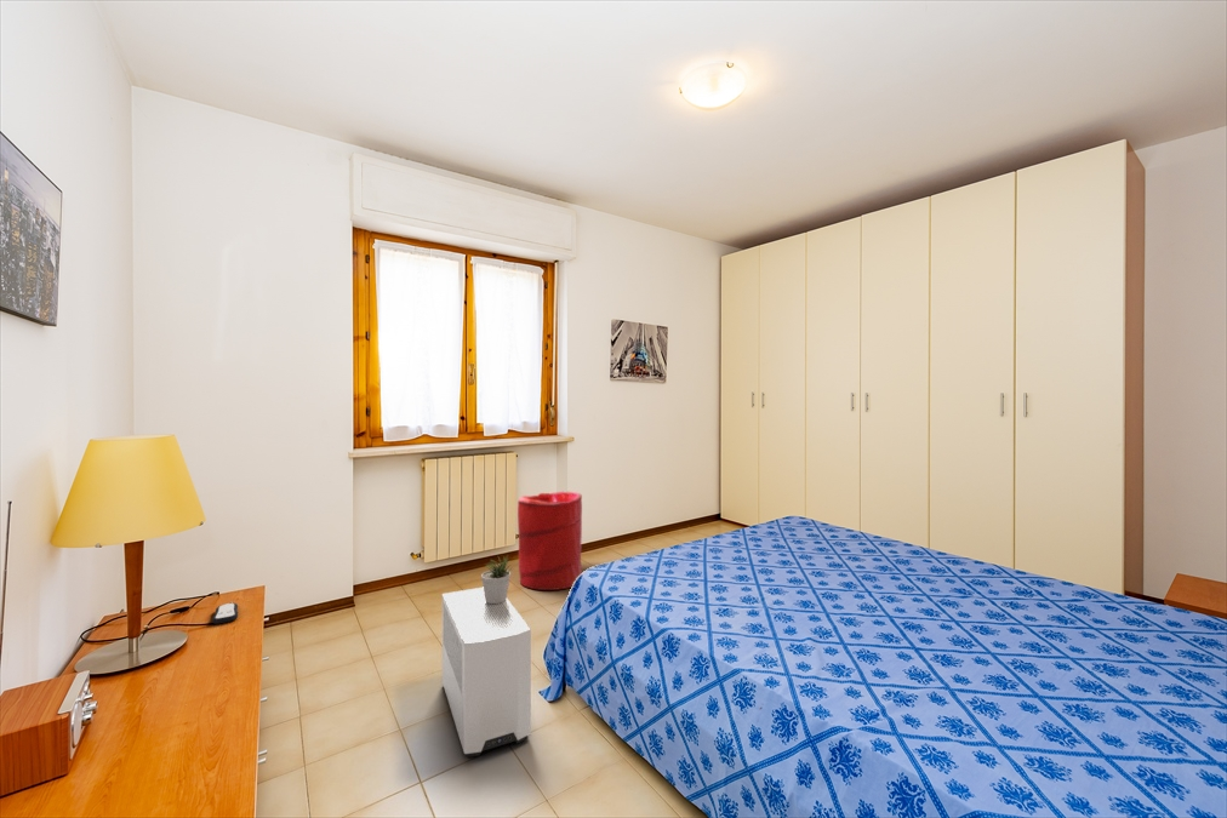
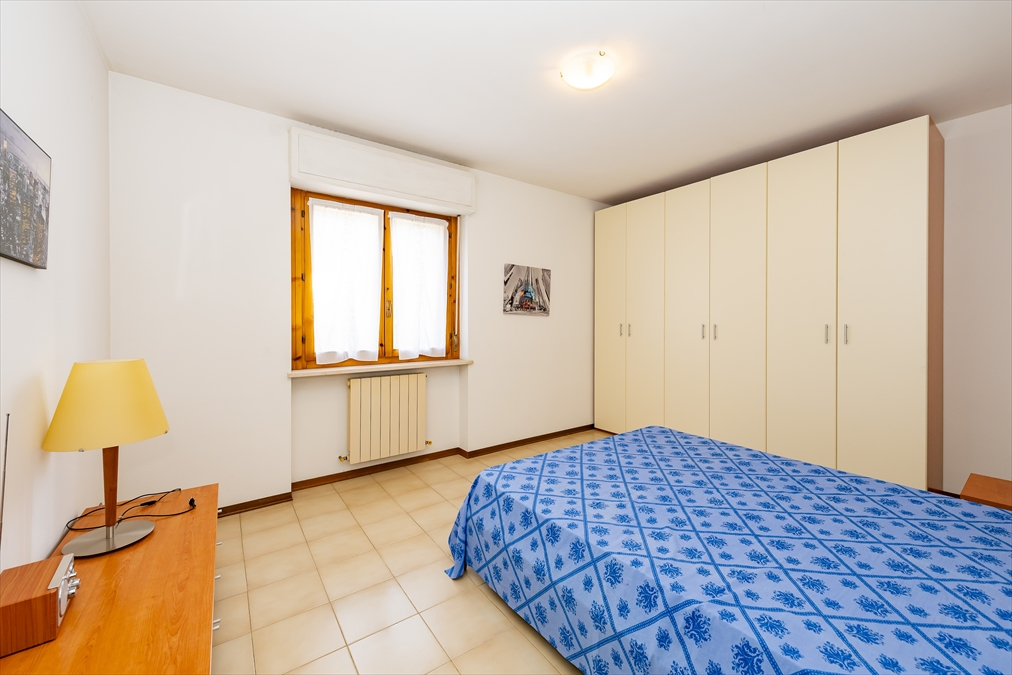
- air purifier [441,587,532,757]
- remote control [211,602,239,625]
- potted plant [480,555,513,604]
- laundry hamper [517,491,583,591]
